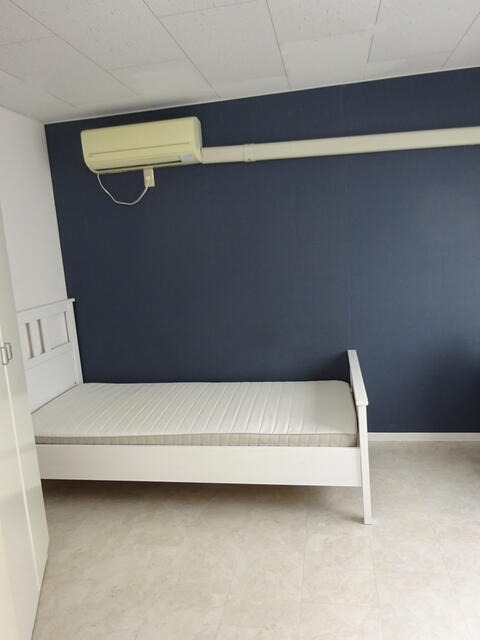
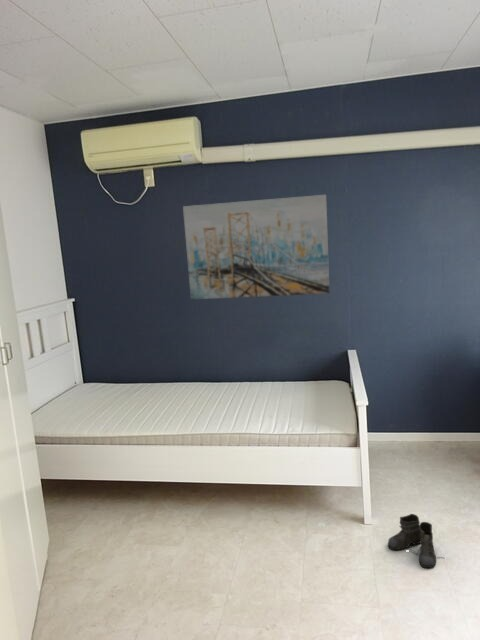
+ boots [387,513,444,569]
+ wall art [182,194,330,300]
